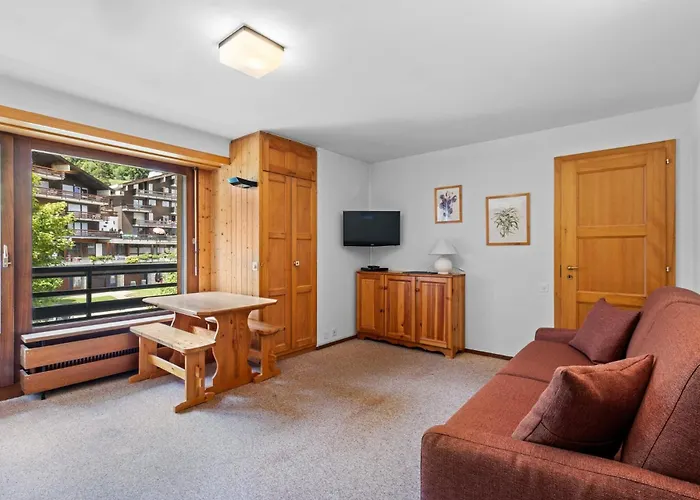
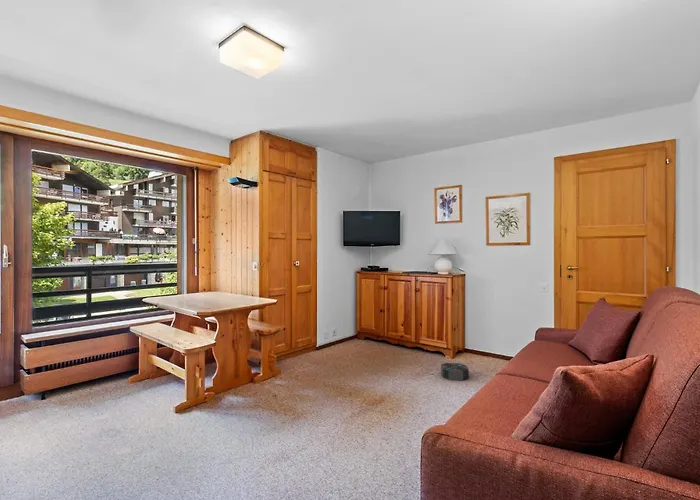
+ speaker [440,362,470,381]
